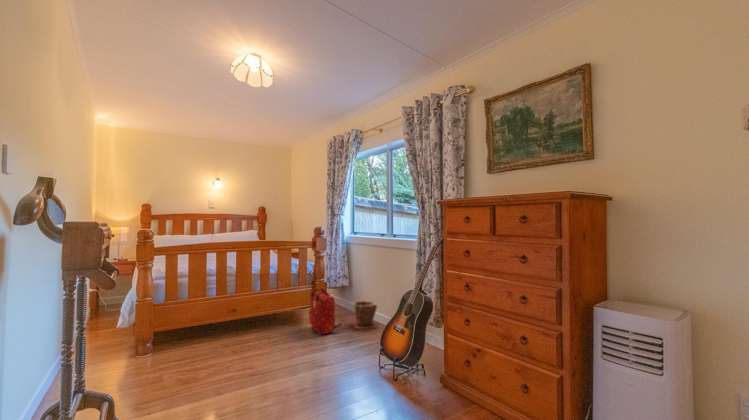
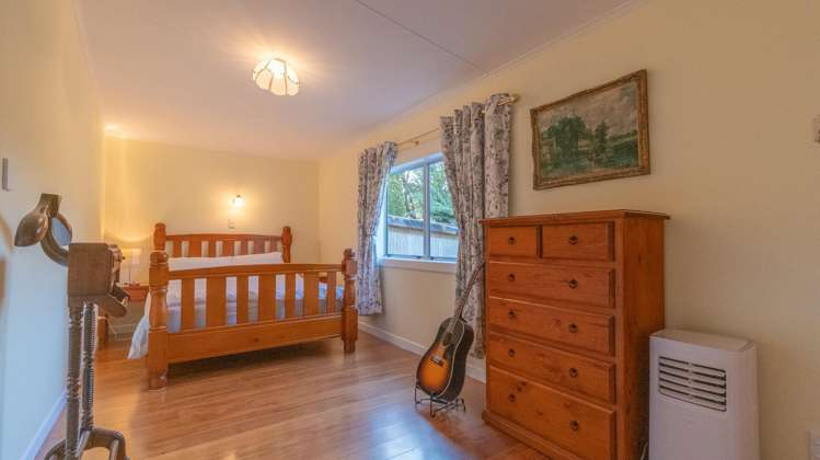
- plant pot [352,299,379,330]
- backpack [308,287,343,336]
